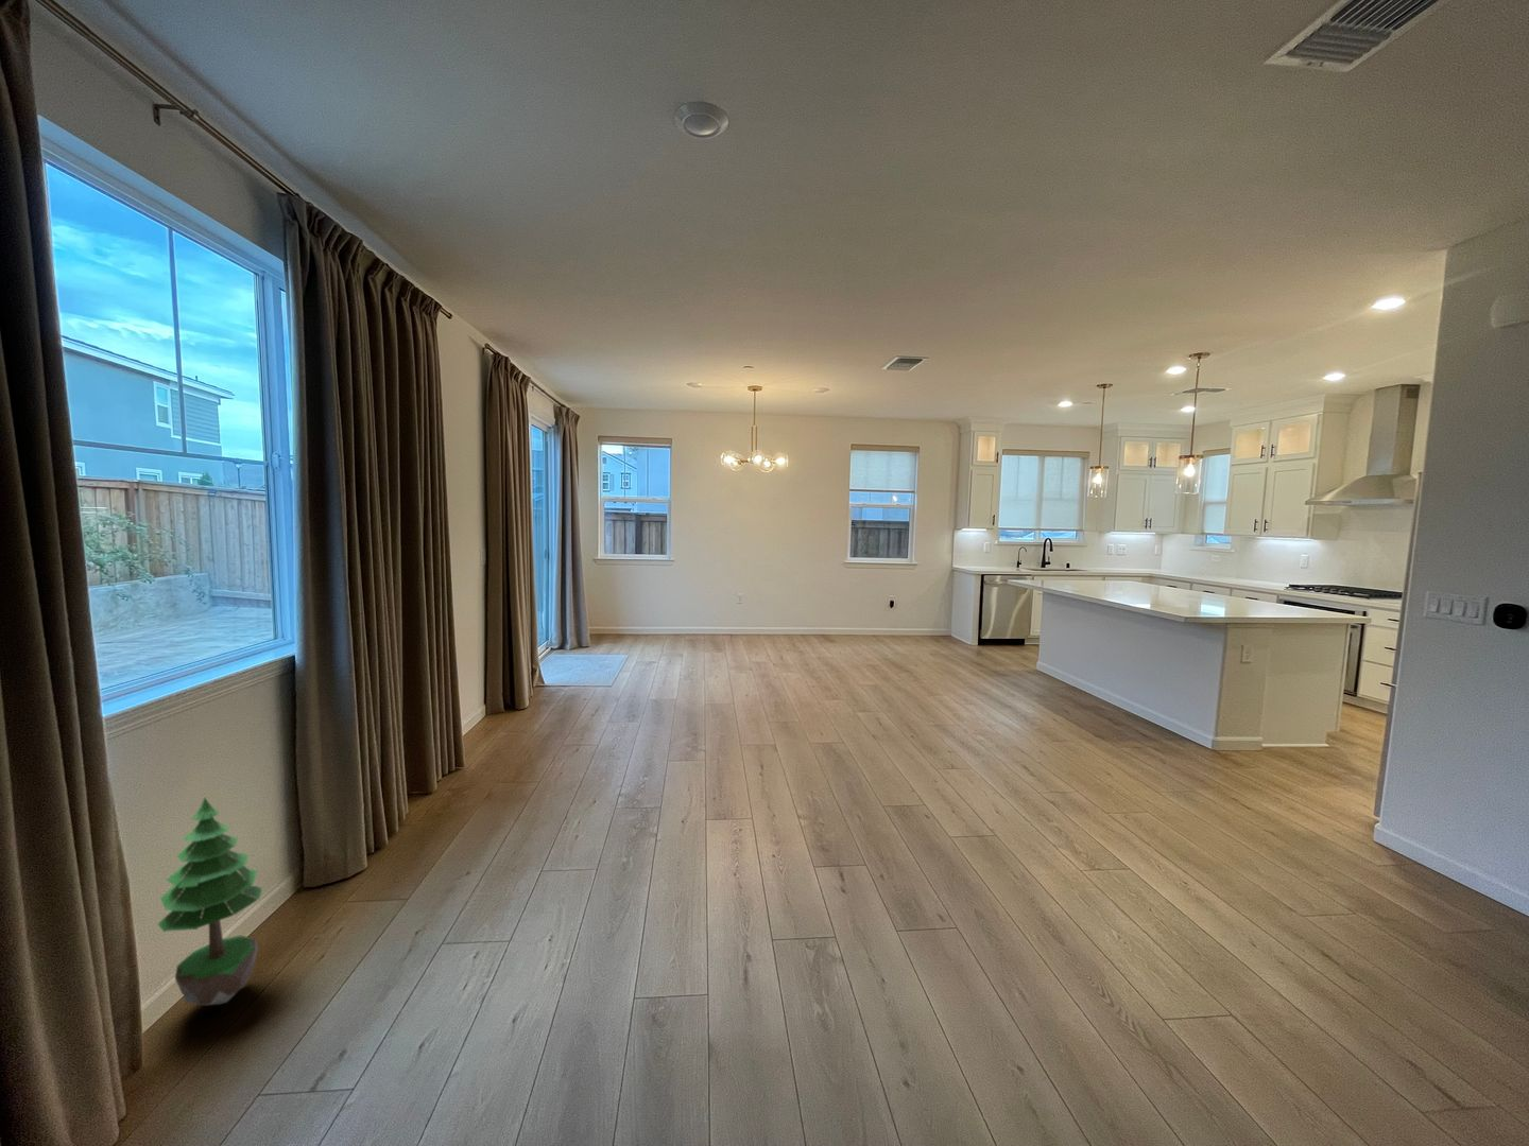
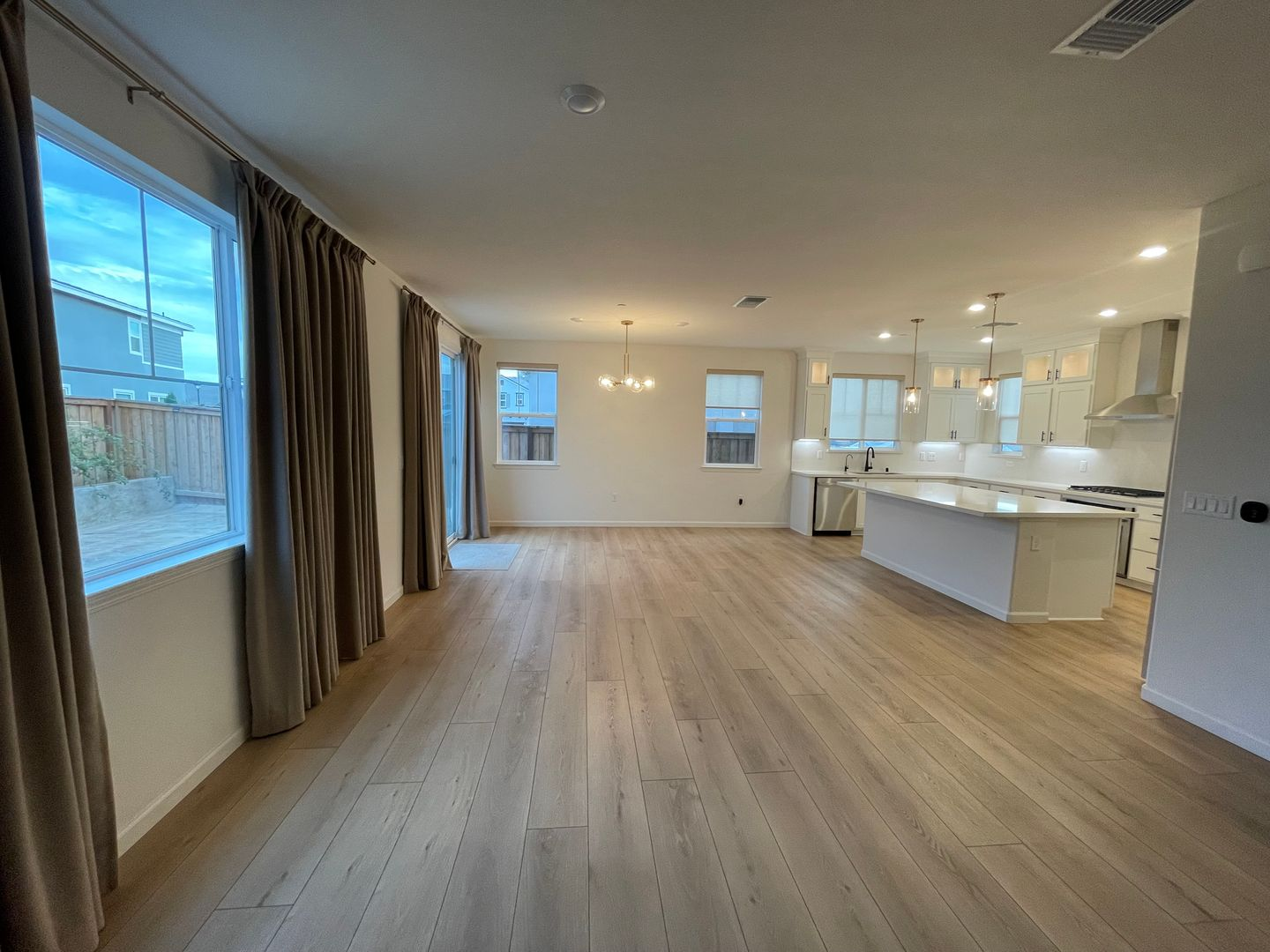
- potted tree [157,796,264,1008]
